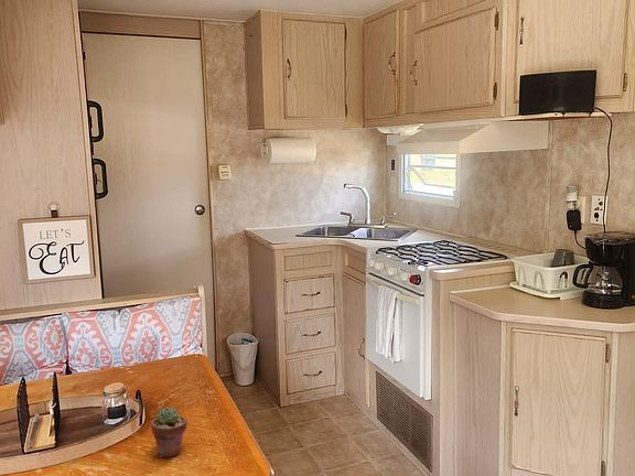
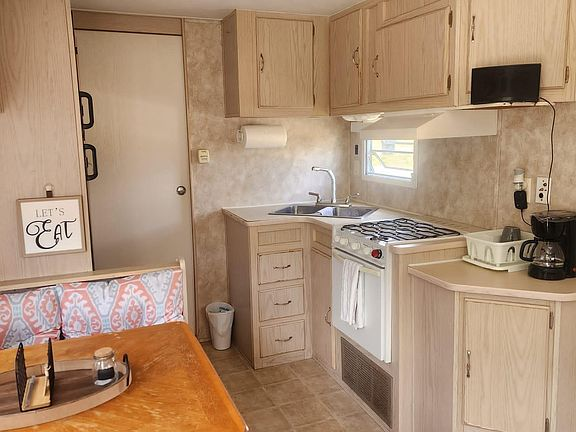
- potted succulent [150,407,189,458]
